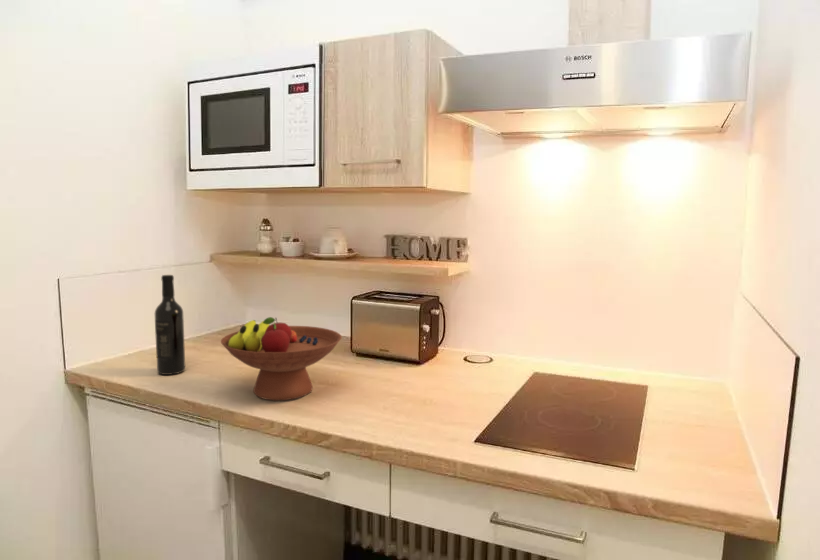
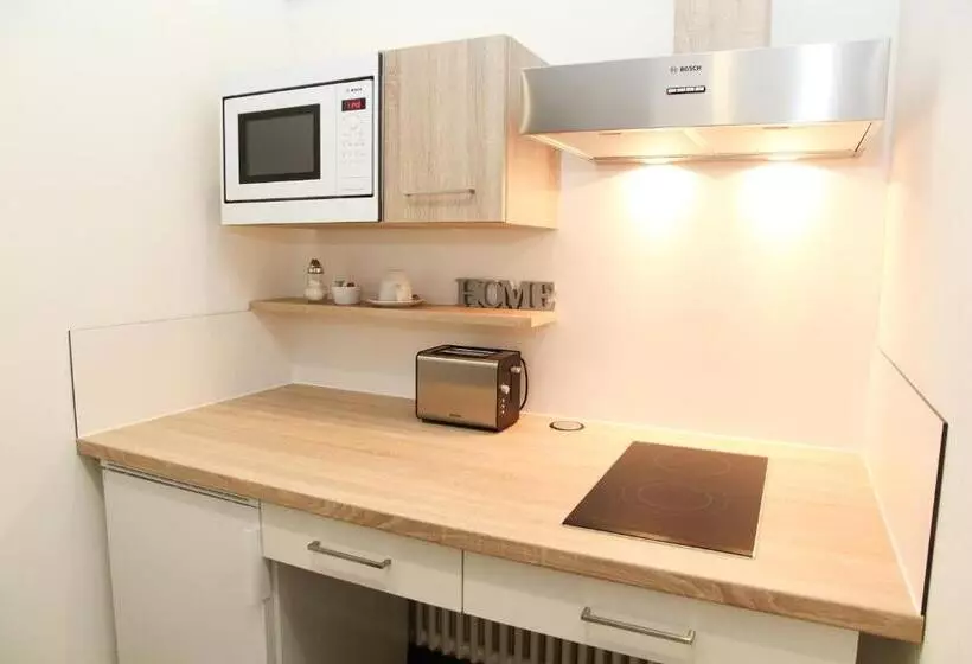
- wine bottle [154,274,186,376]
- fruit bowl [220,316,343,401]
